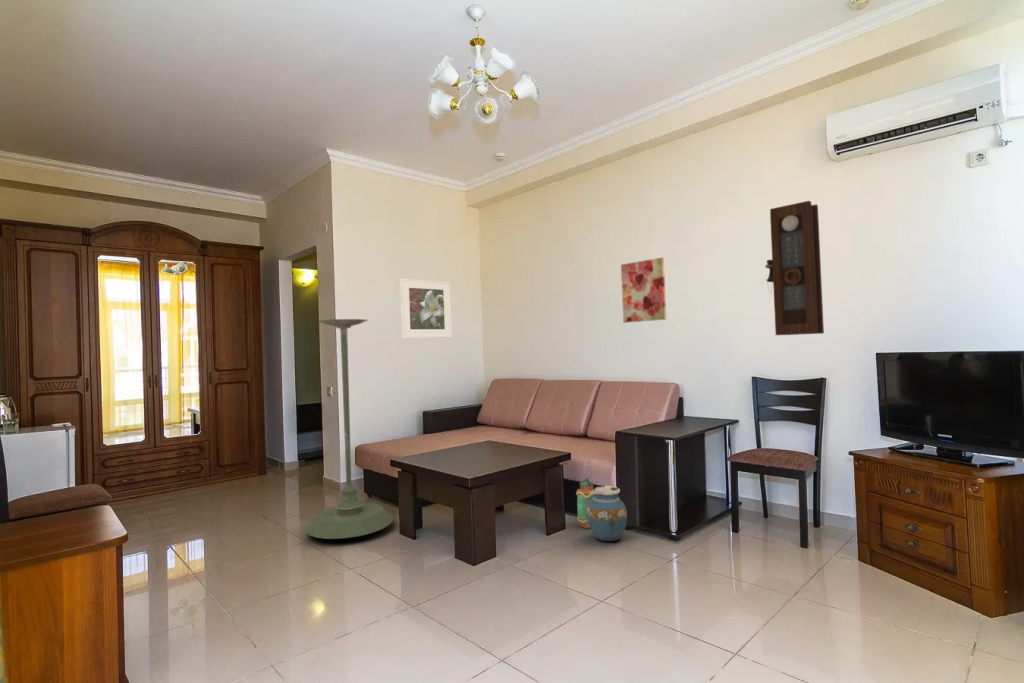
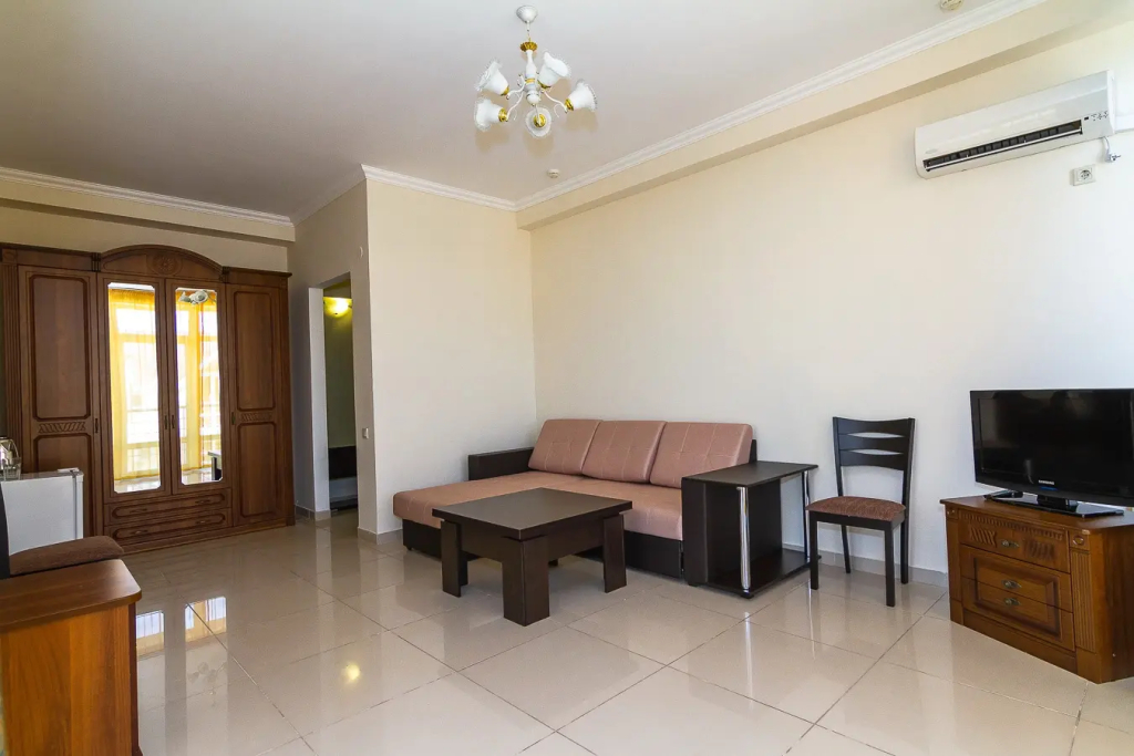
- plant stand [305,318,394,540]
- lantern [575,460,595,529]
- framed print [399,277,453,340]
- wall art [620,257,667,324]
- vase [587,485,628,542]
- pendulum clock [764,200,825,336]
